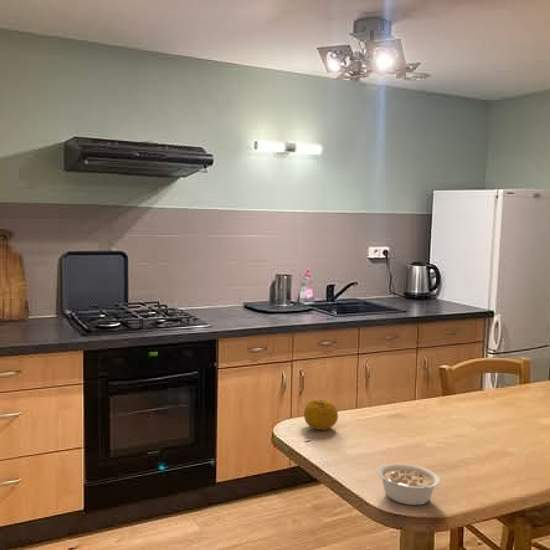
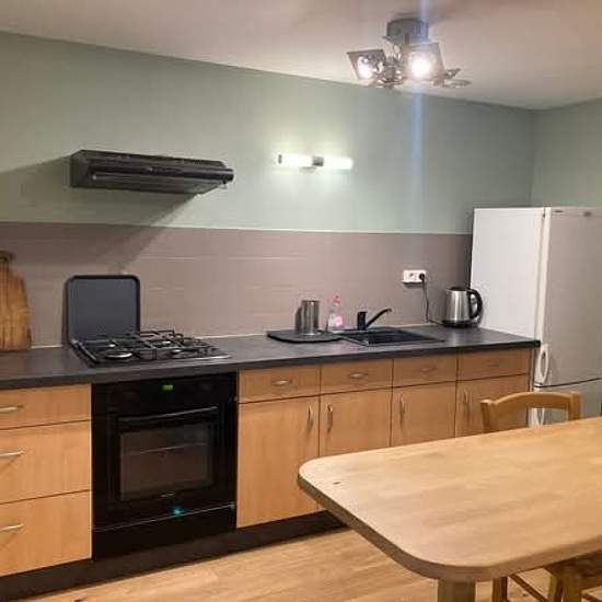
- legume [376,462,442,506]
- fruit [303,398,339,431]
